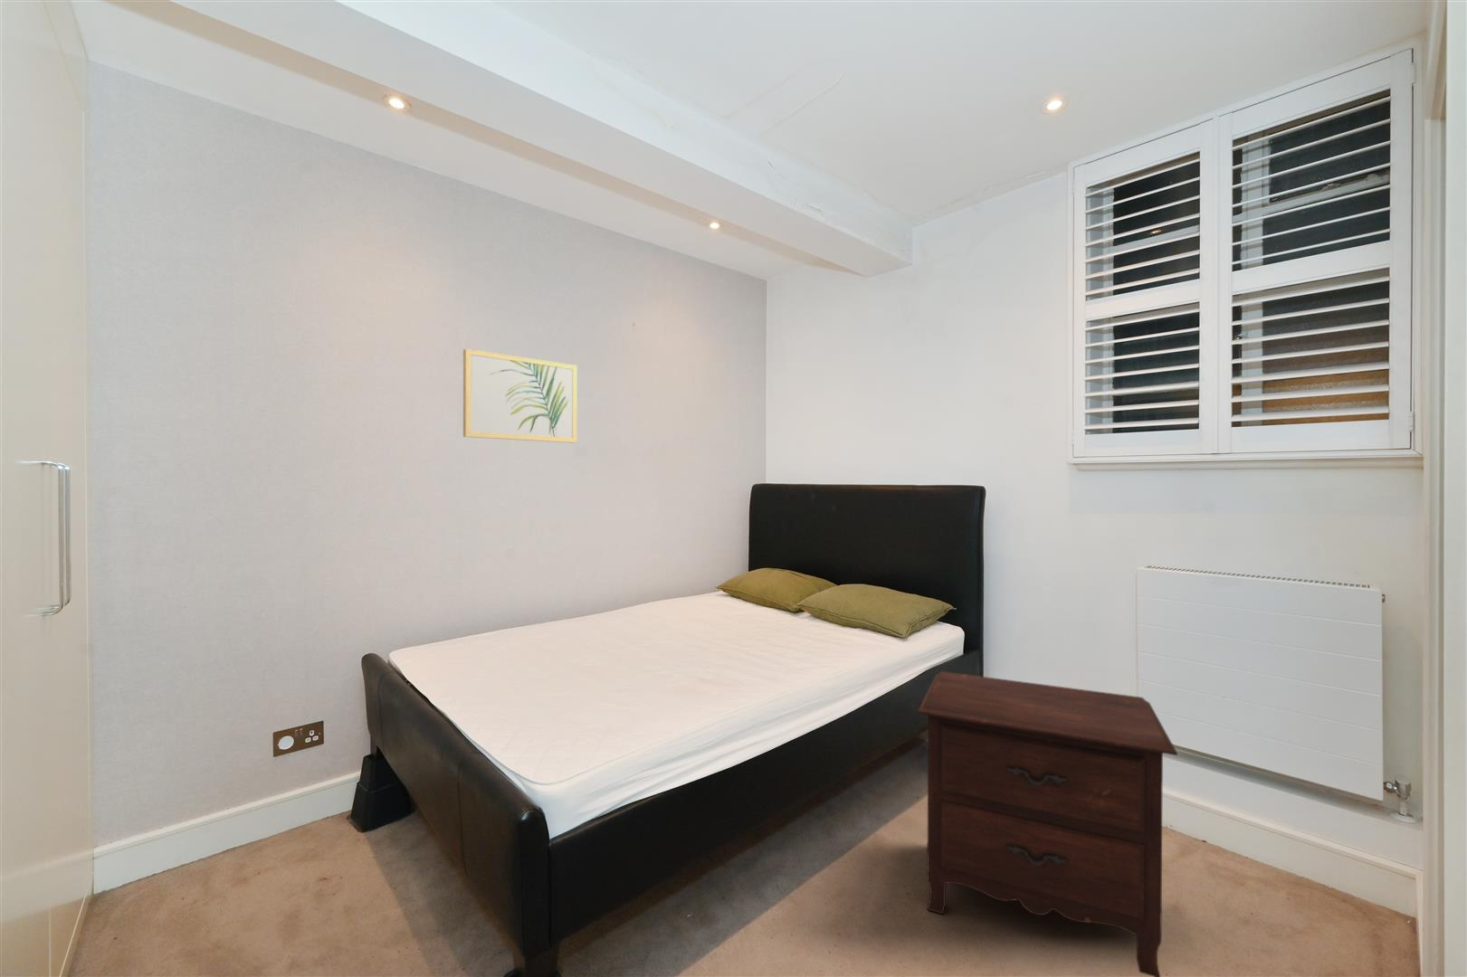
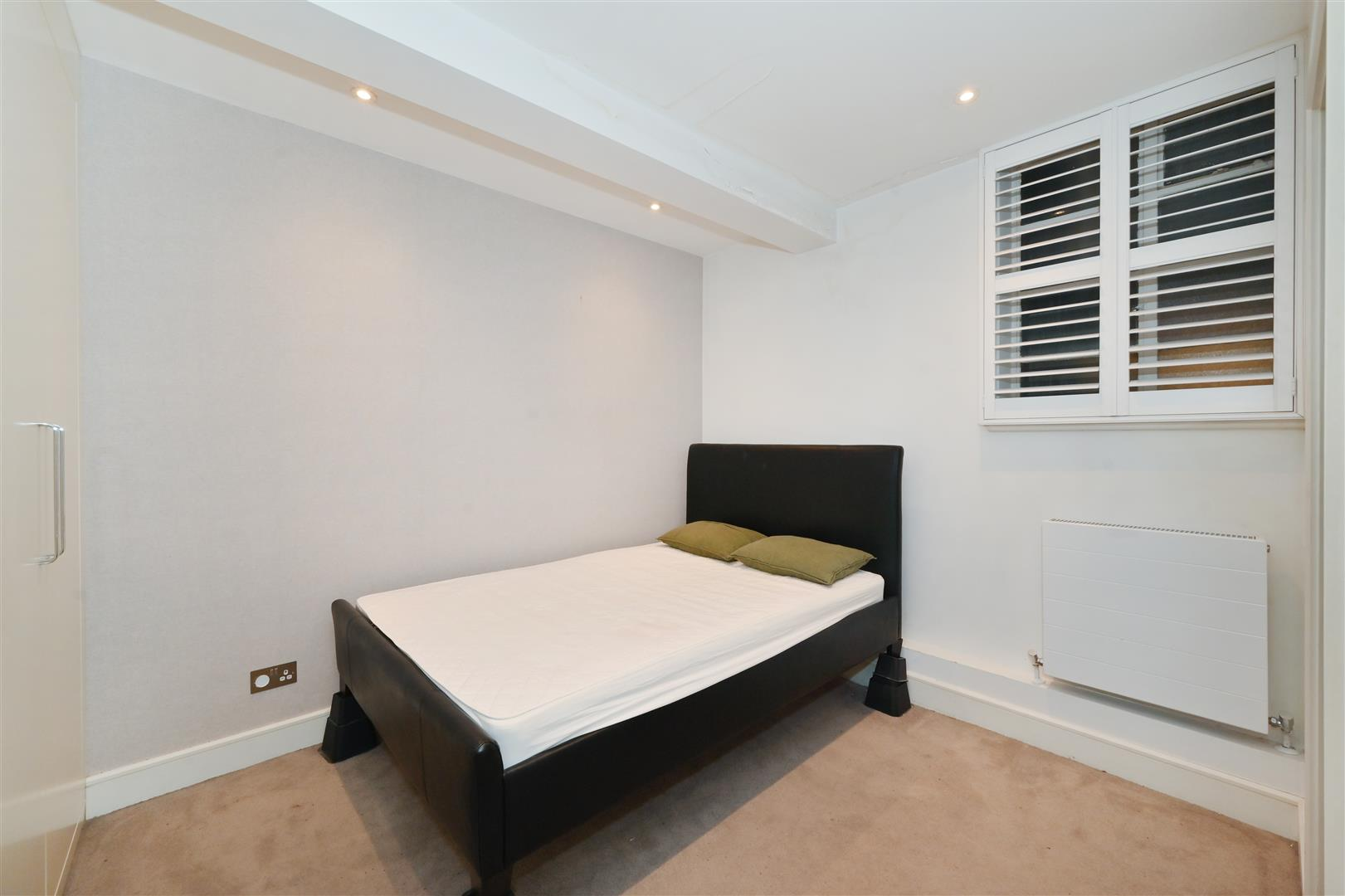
- nightstand [917,671,1178,977]
- wall art [462,348,578,444]
